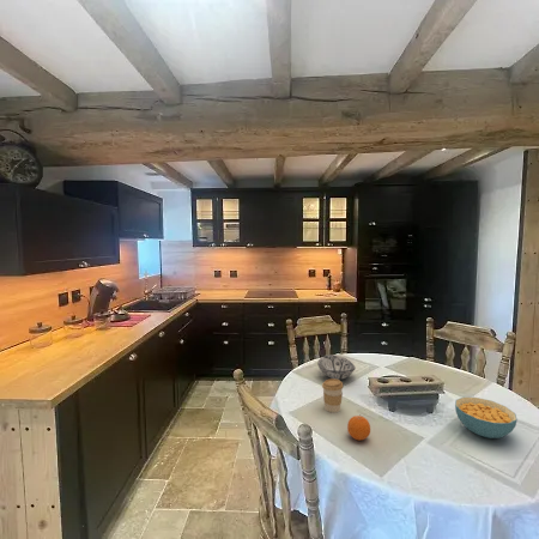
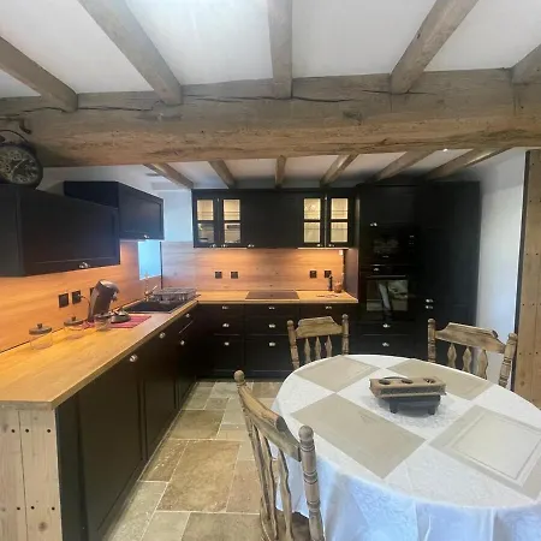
- fruit [346,414,371,442]
- decorative bowl [316,353,357,381]
- coffee cup [321,377,344,413]
- cereal bowl [454,396,519,440]
